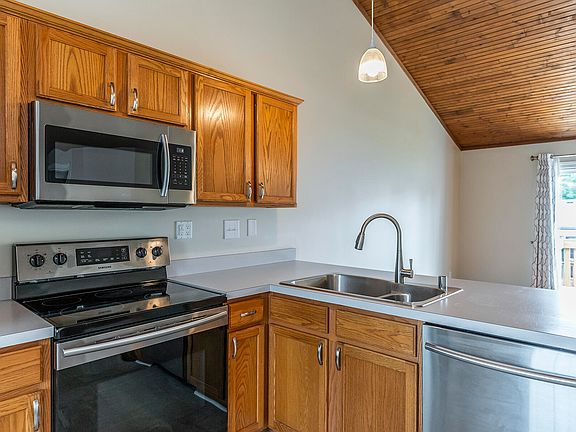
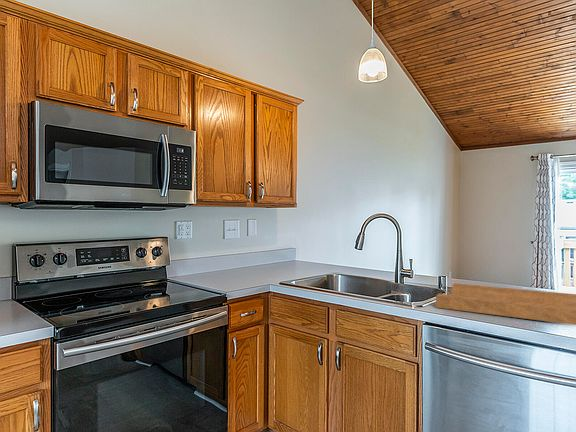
+ cutting board [435,282,576,326]
